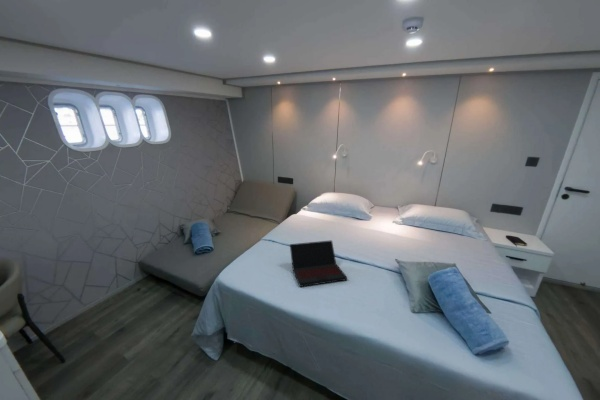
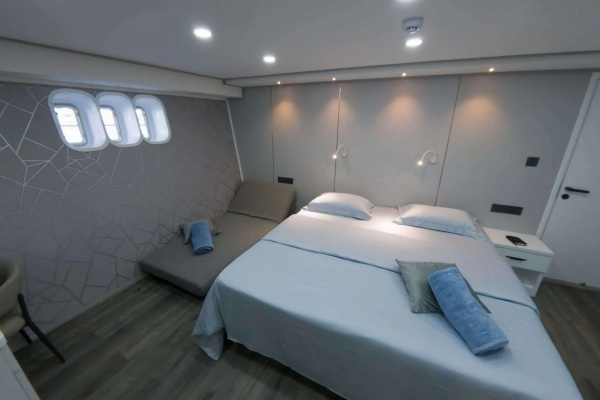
- laptop [289,239,348,288]
